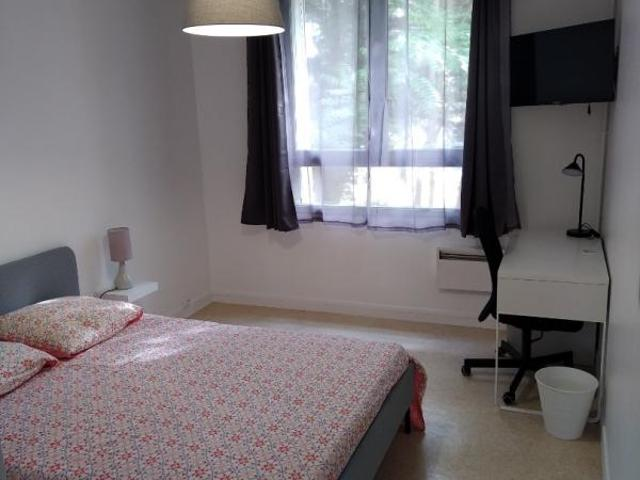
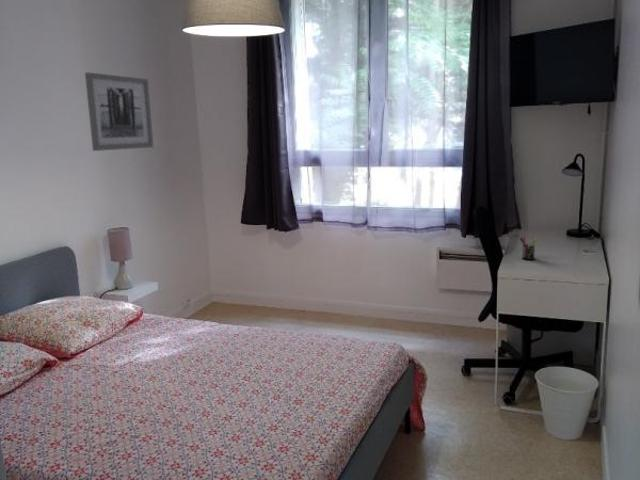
+ pen holder [519,234,538,261]
+ wall art [84,71,154,152]
